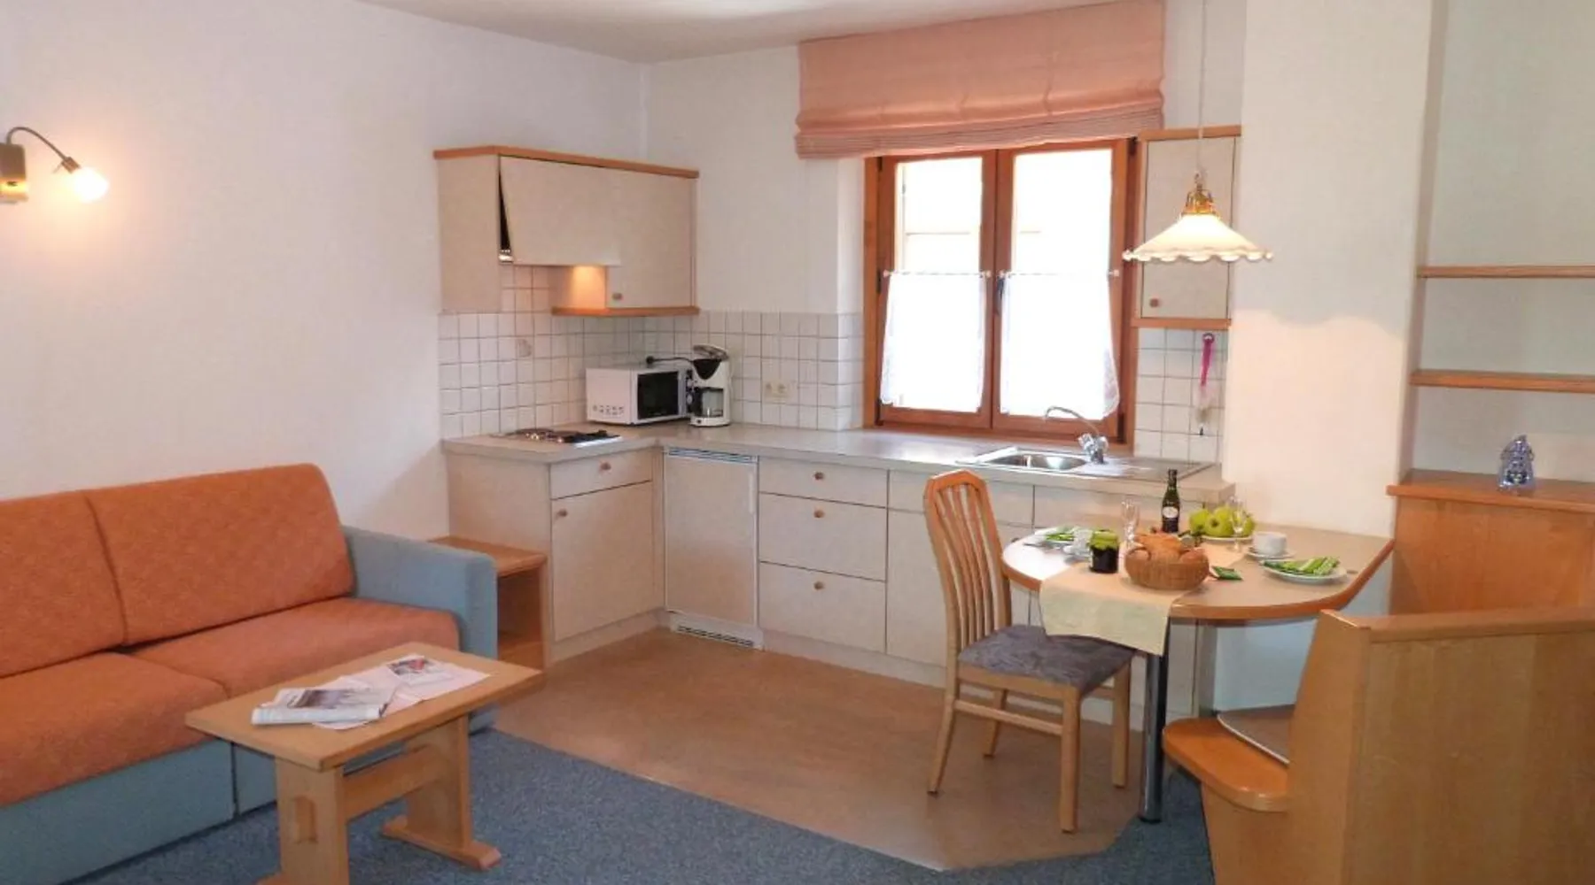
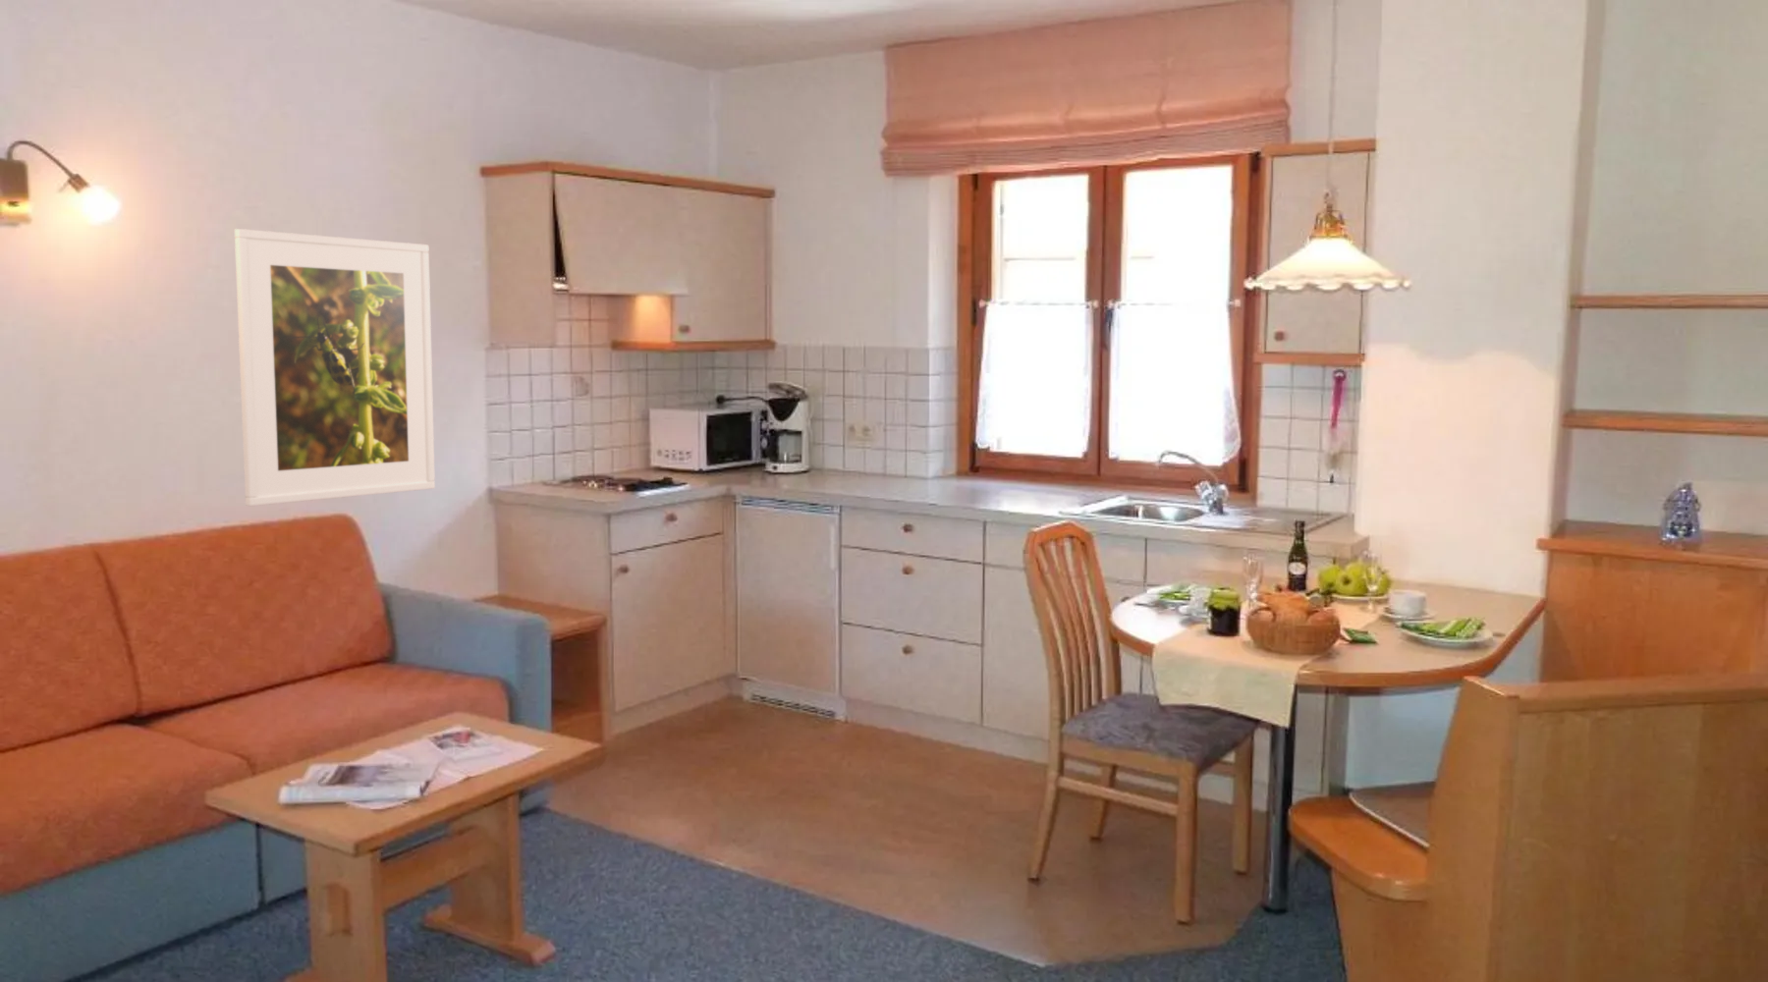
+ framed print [233,227,437,507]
